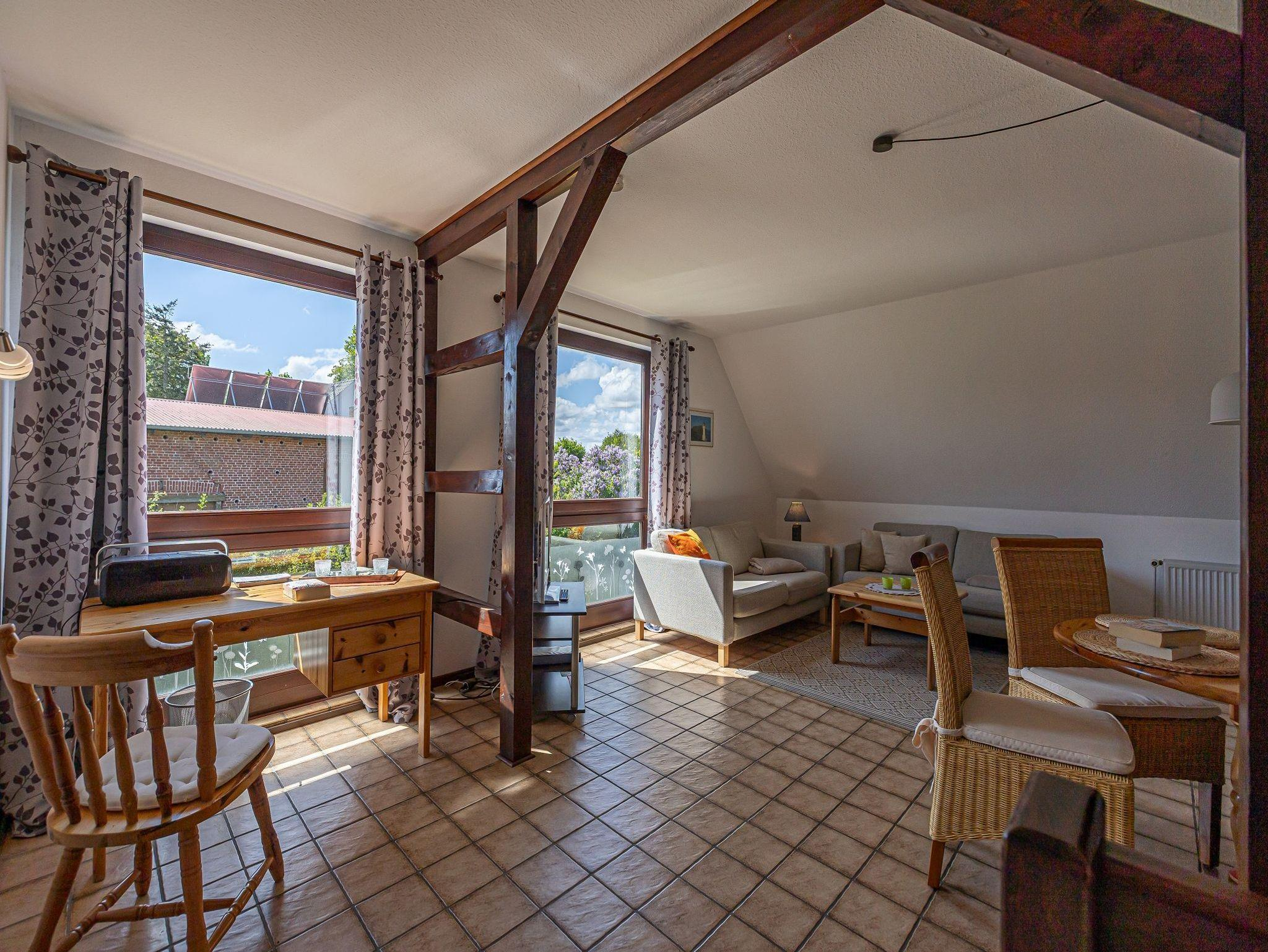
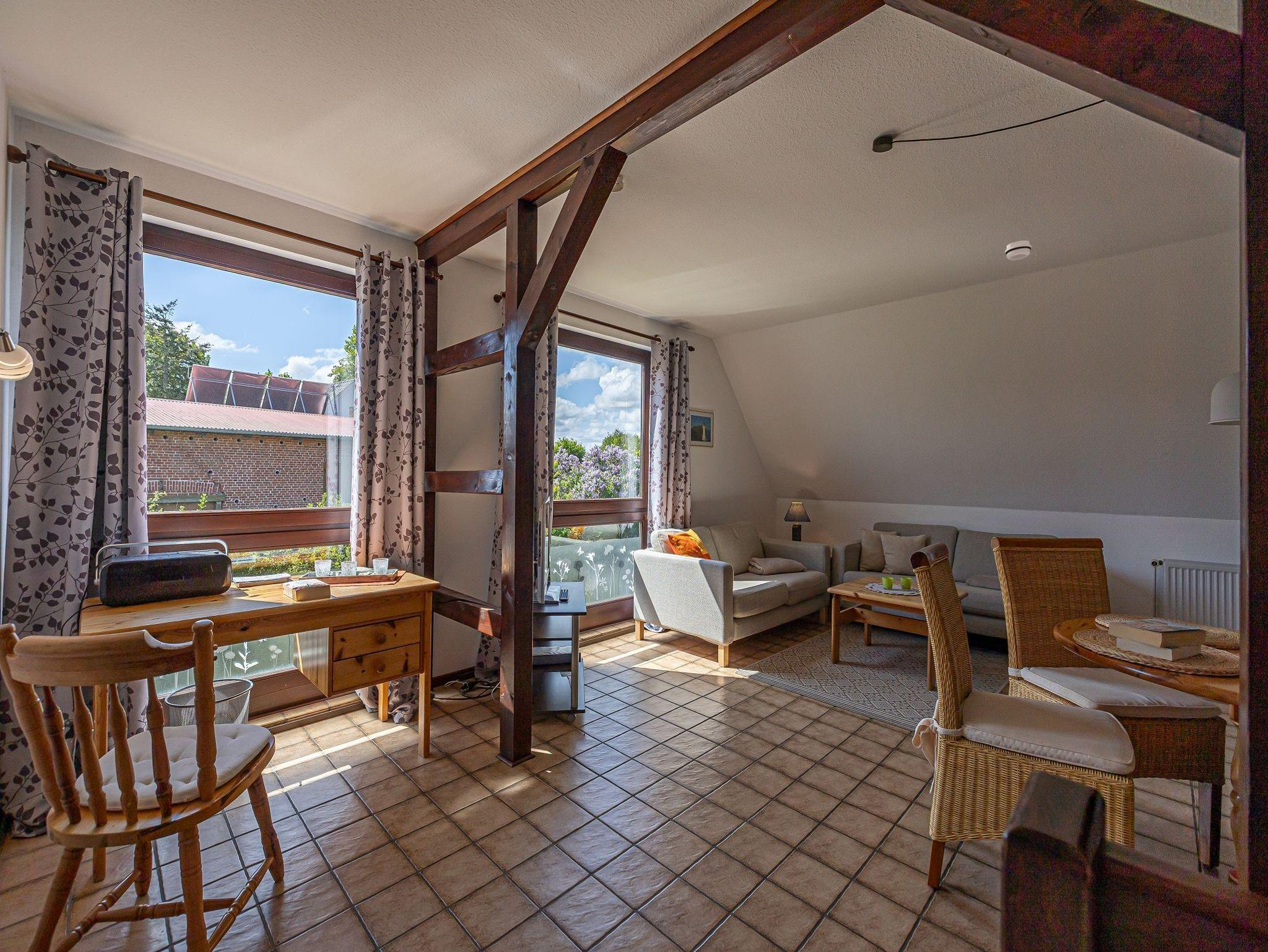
+ smoke detector [1004,240,1032,261]
